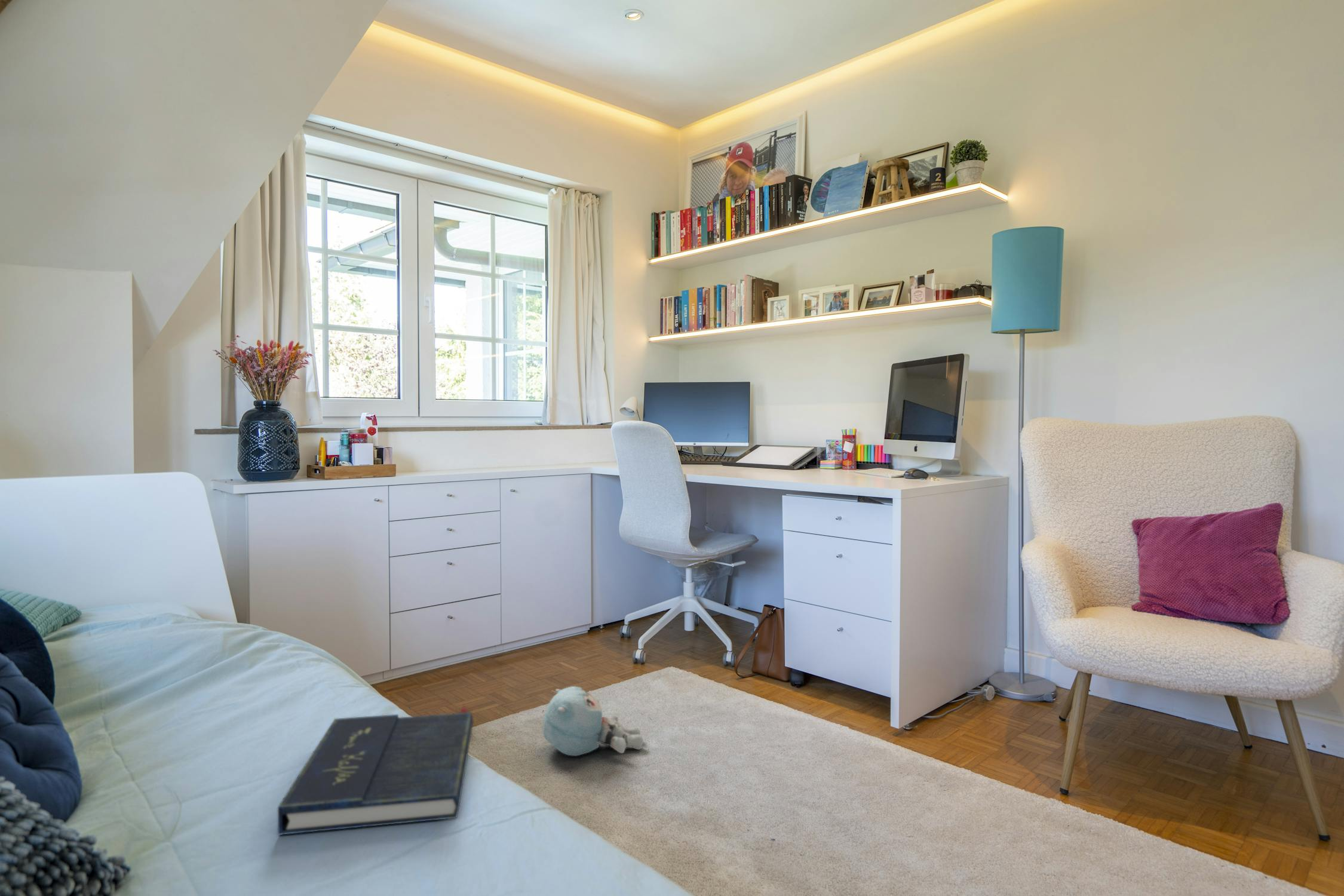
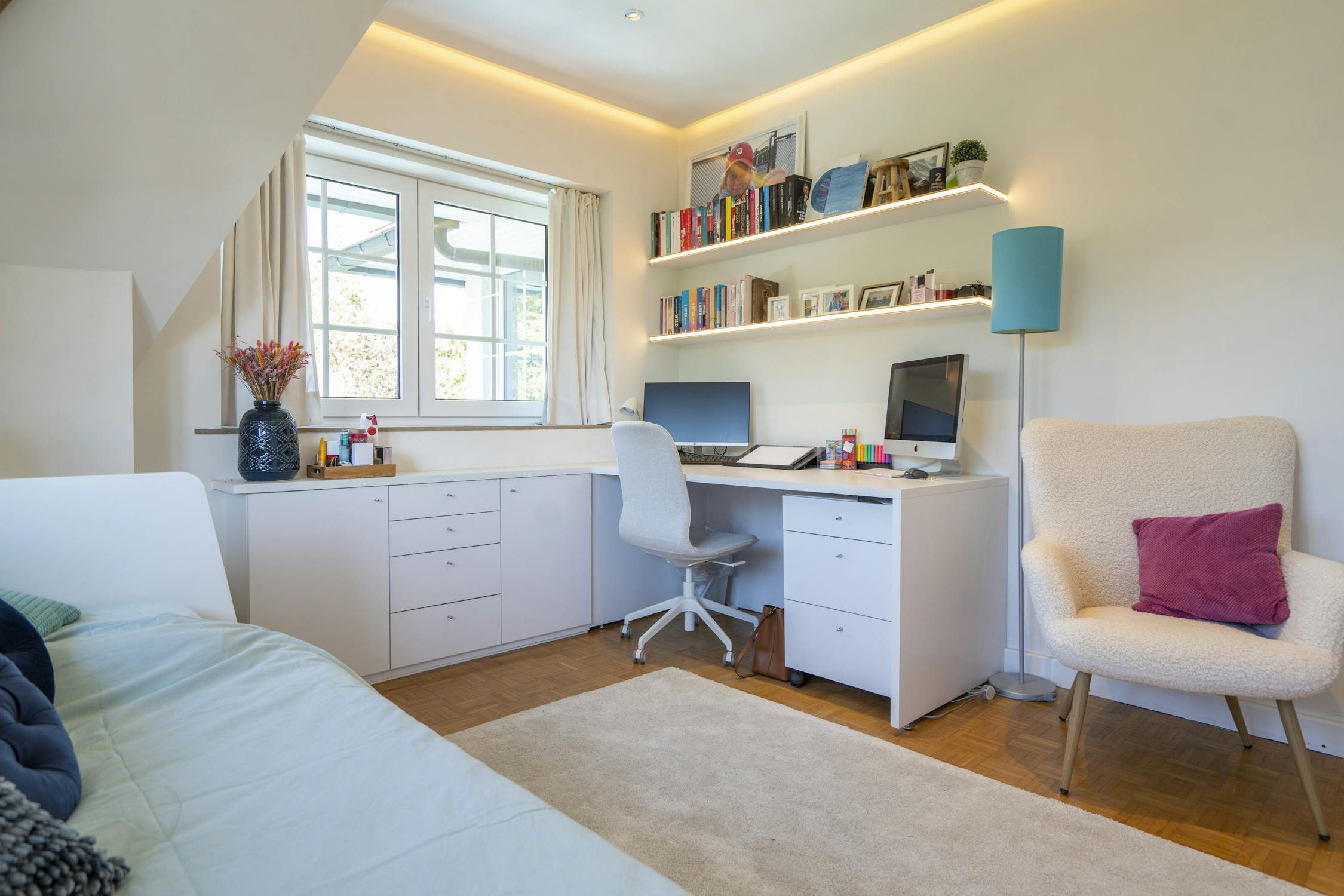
- plush toy [542,686,644,757]
- book [277,704,474,836]
